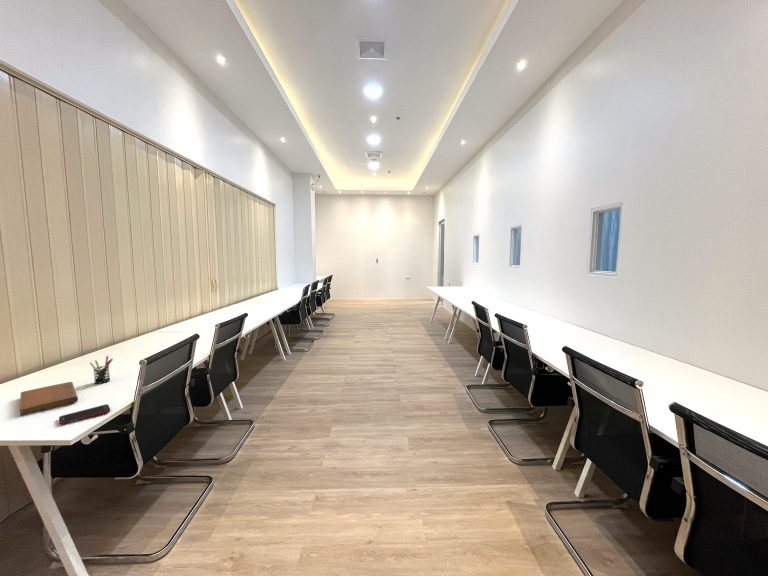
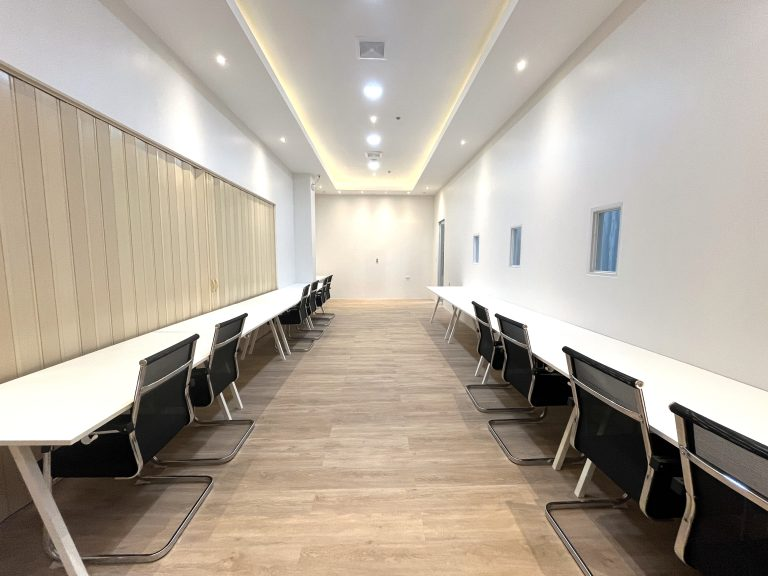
- notebook [19,381,79,417]
- cell phone [58,403,111,426]
- pen holder [89,355,113,385]
